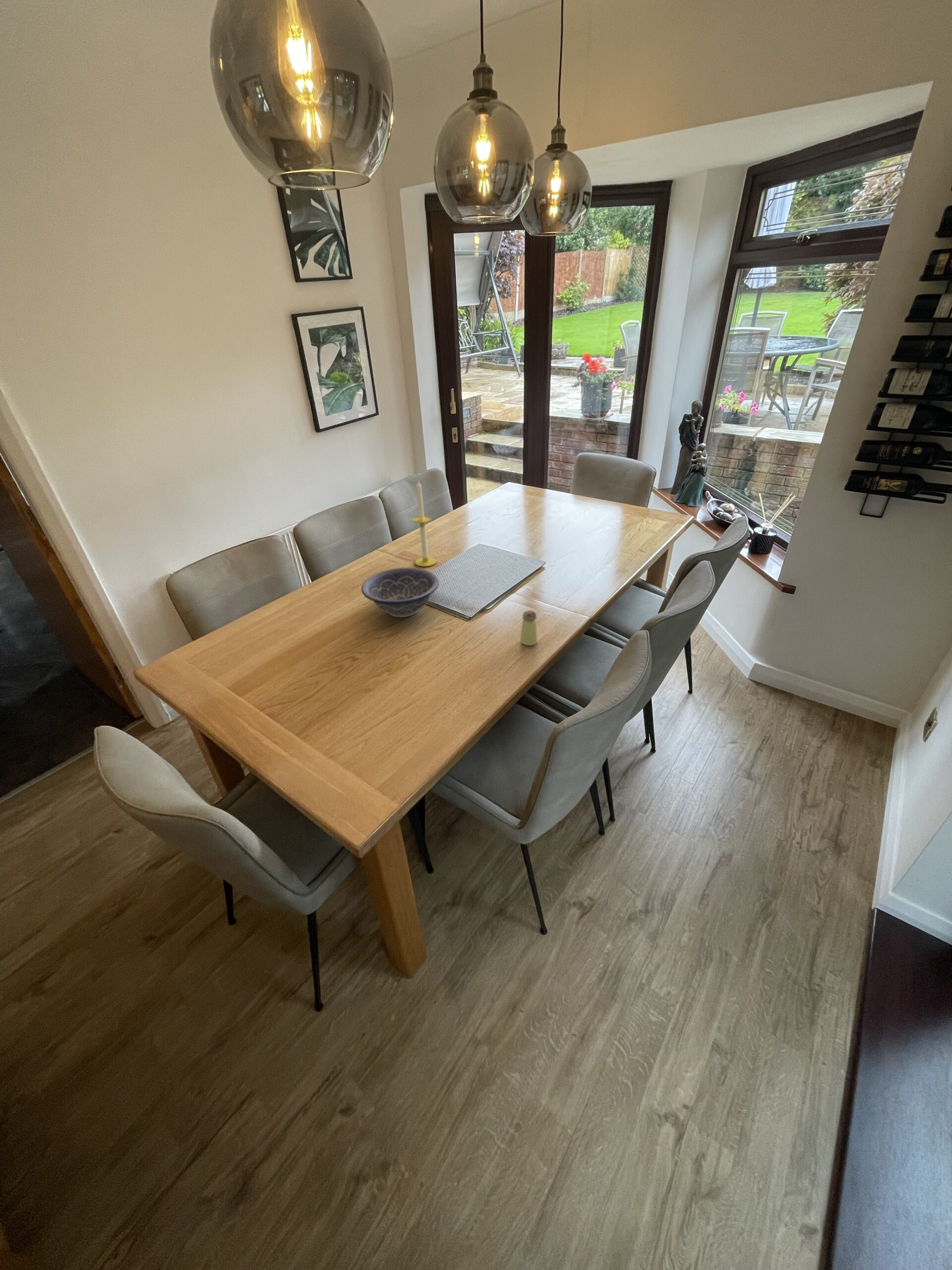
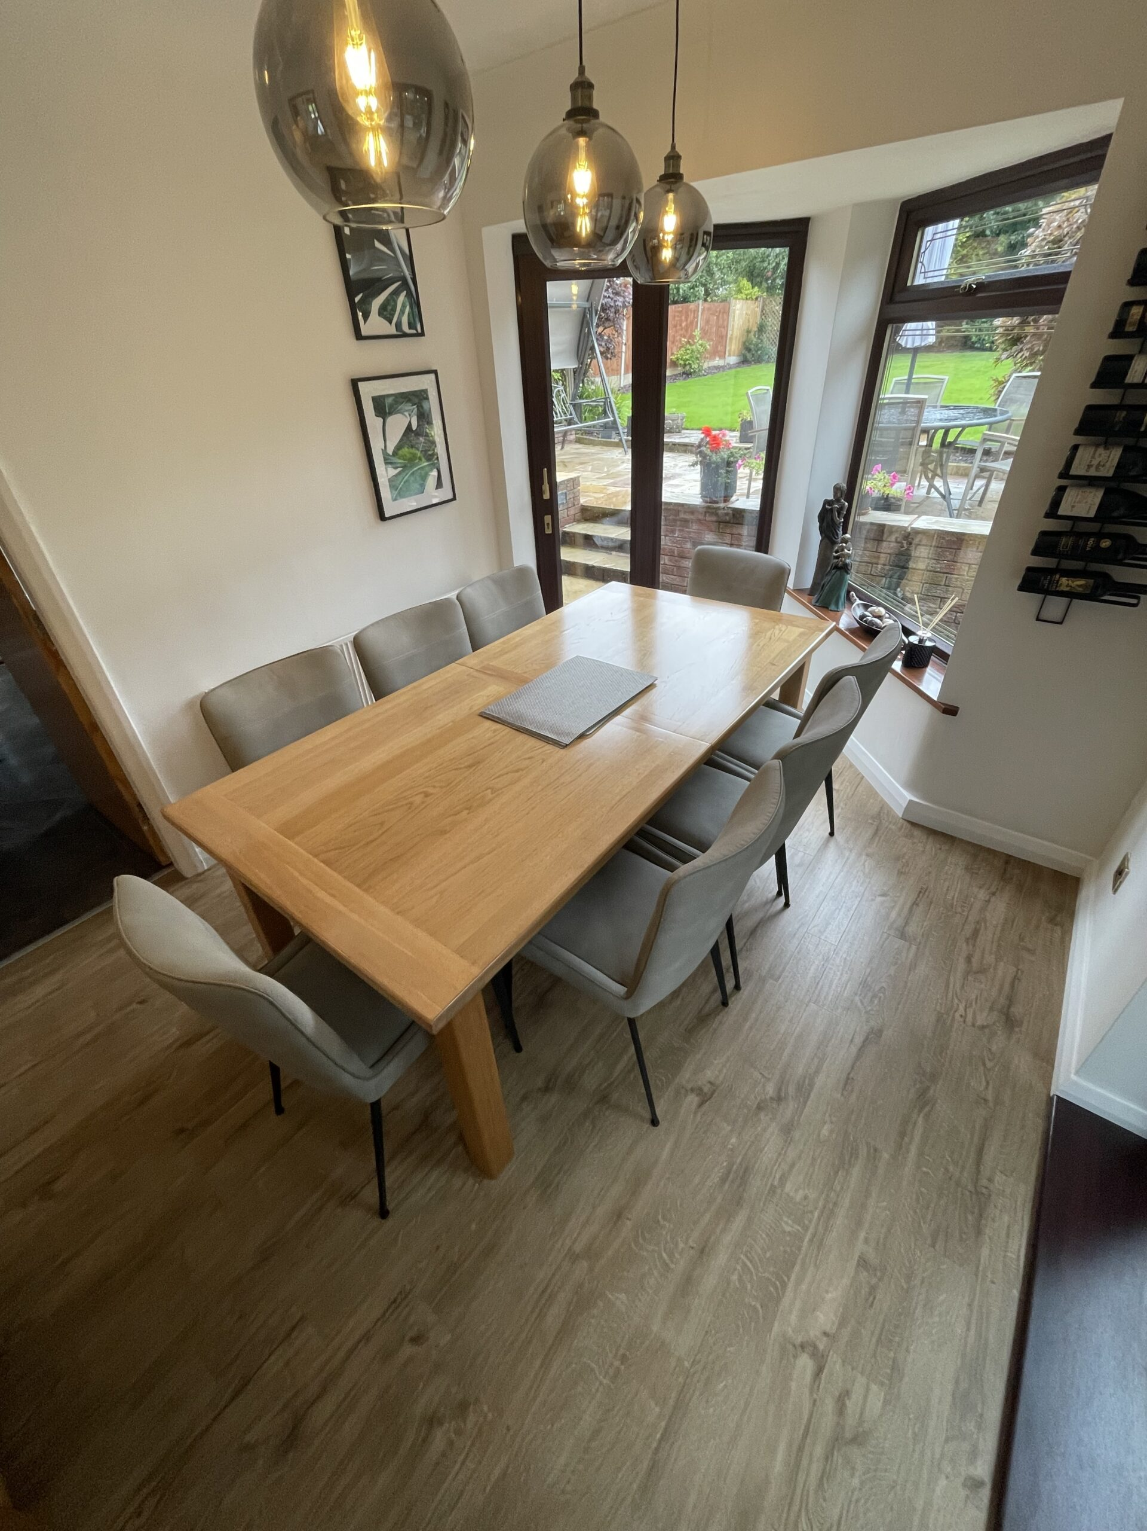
- decorative bowl [361,567,440,618]
- saltshaker [520,610,538,646]
- candle [412,480,437,567]
